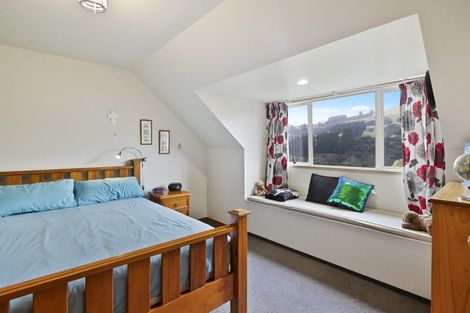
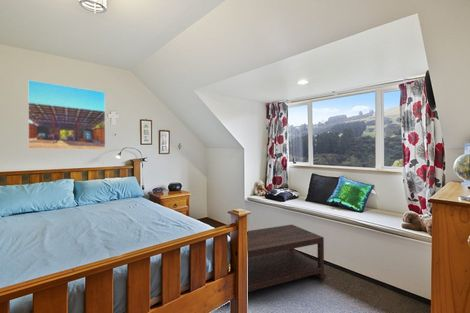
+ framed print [27,79,106,151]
+ coffee table [247,224,327,293]
